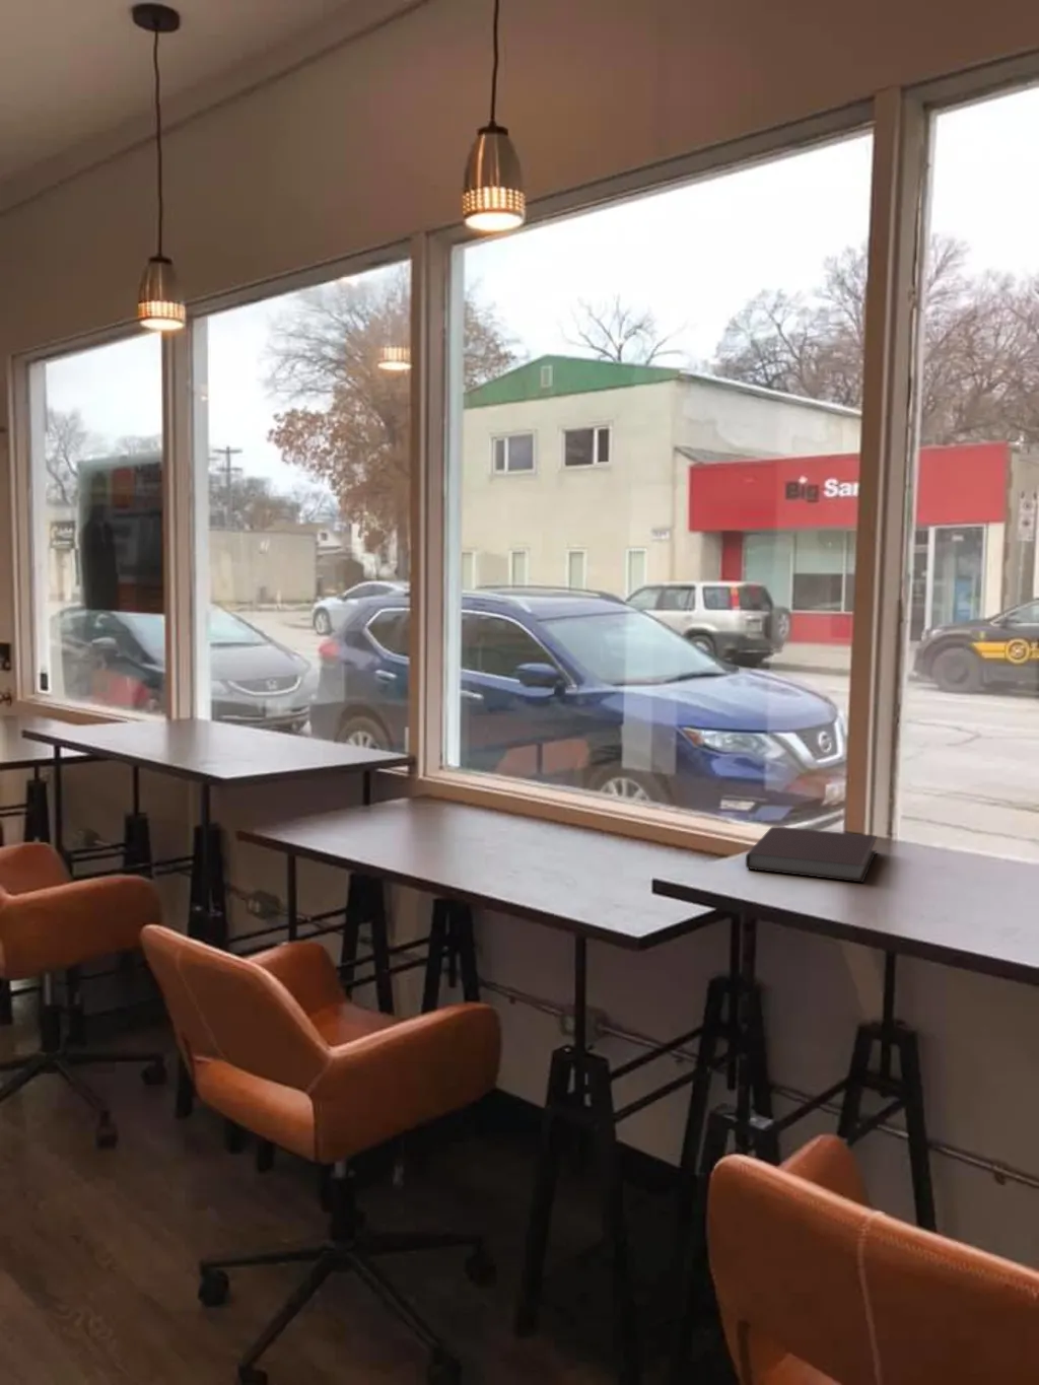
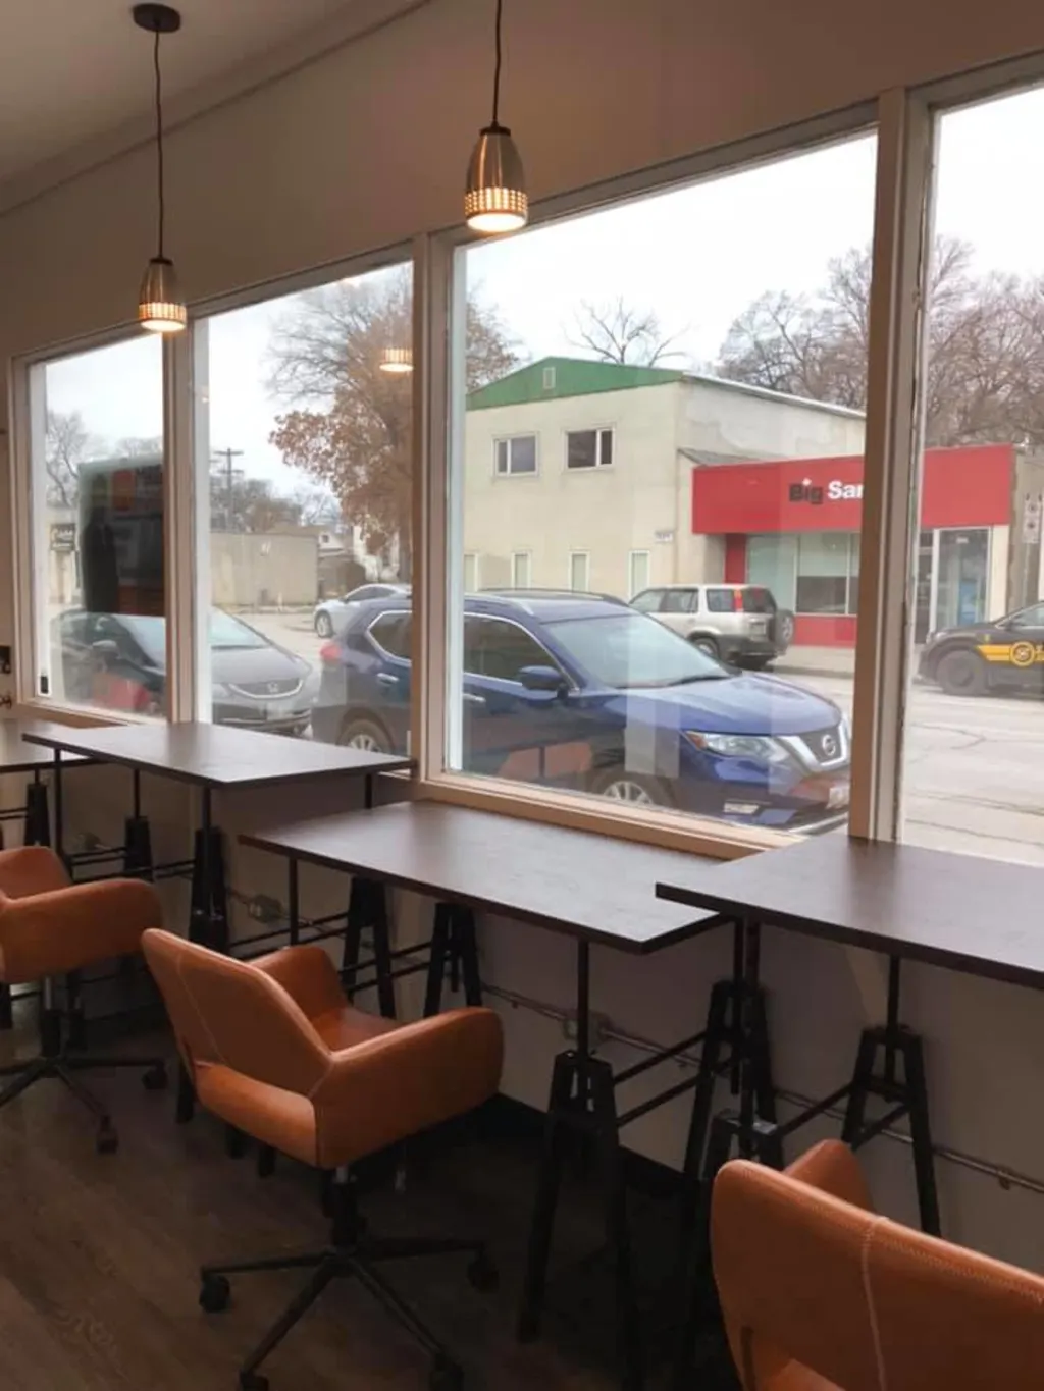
- notebook [744,826,879,884]
